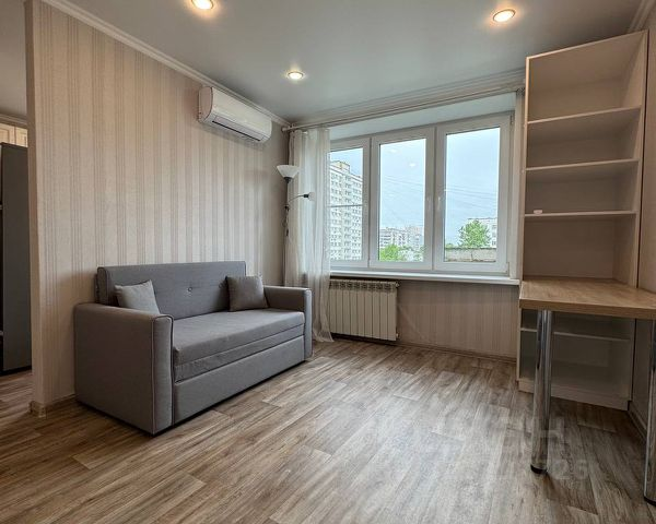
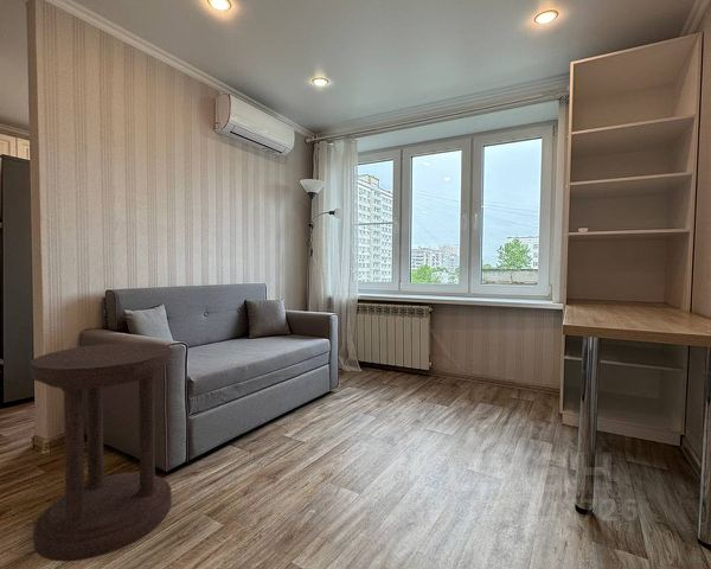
+ side table [30,341,173,563]
